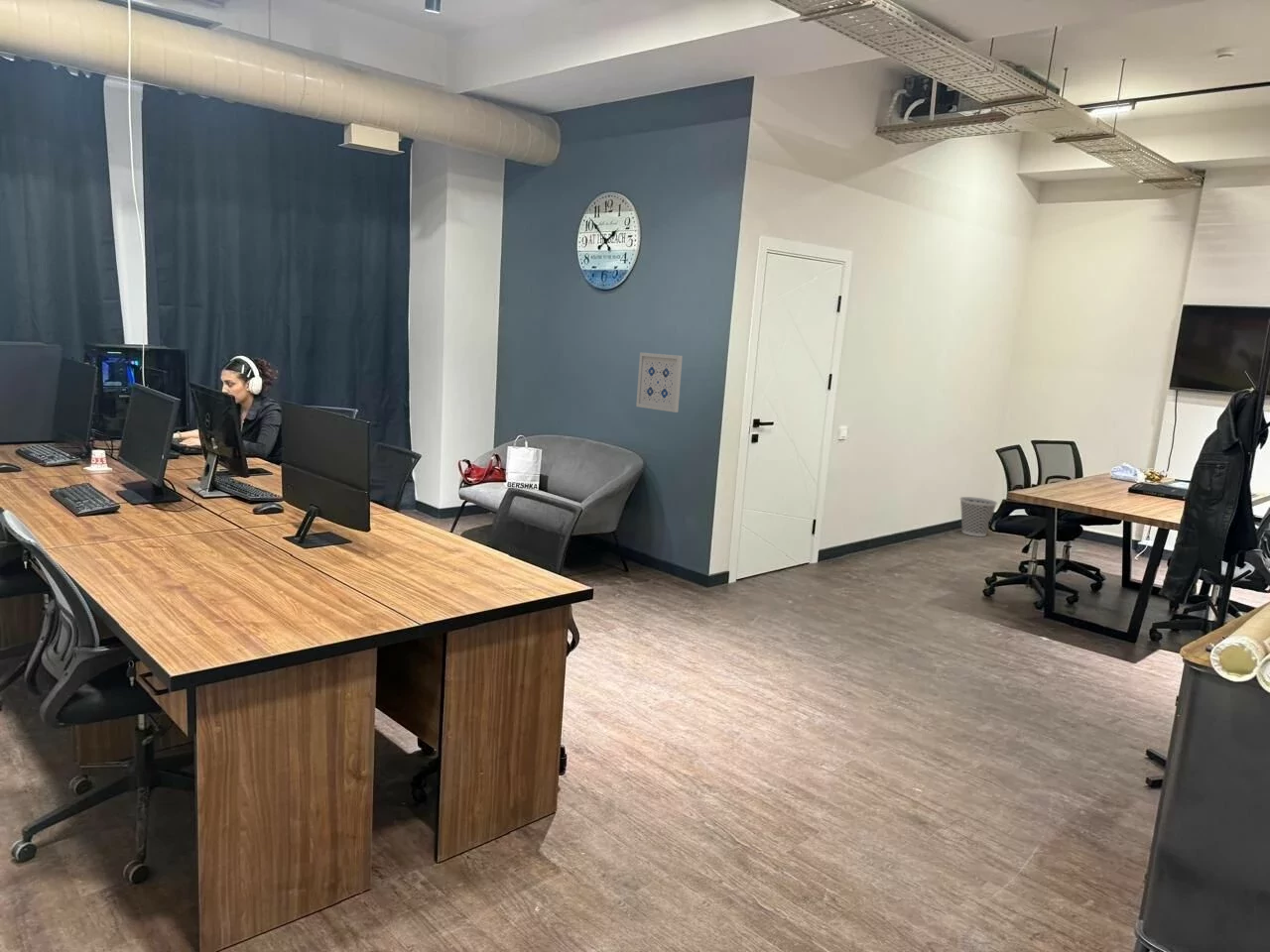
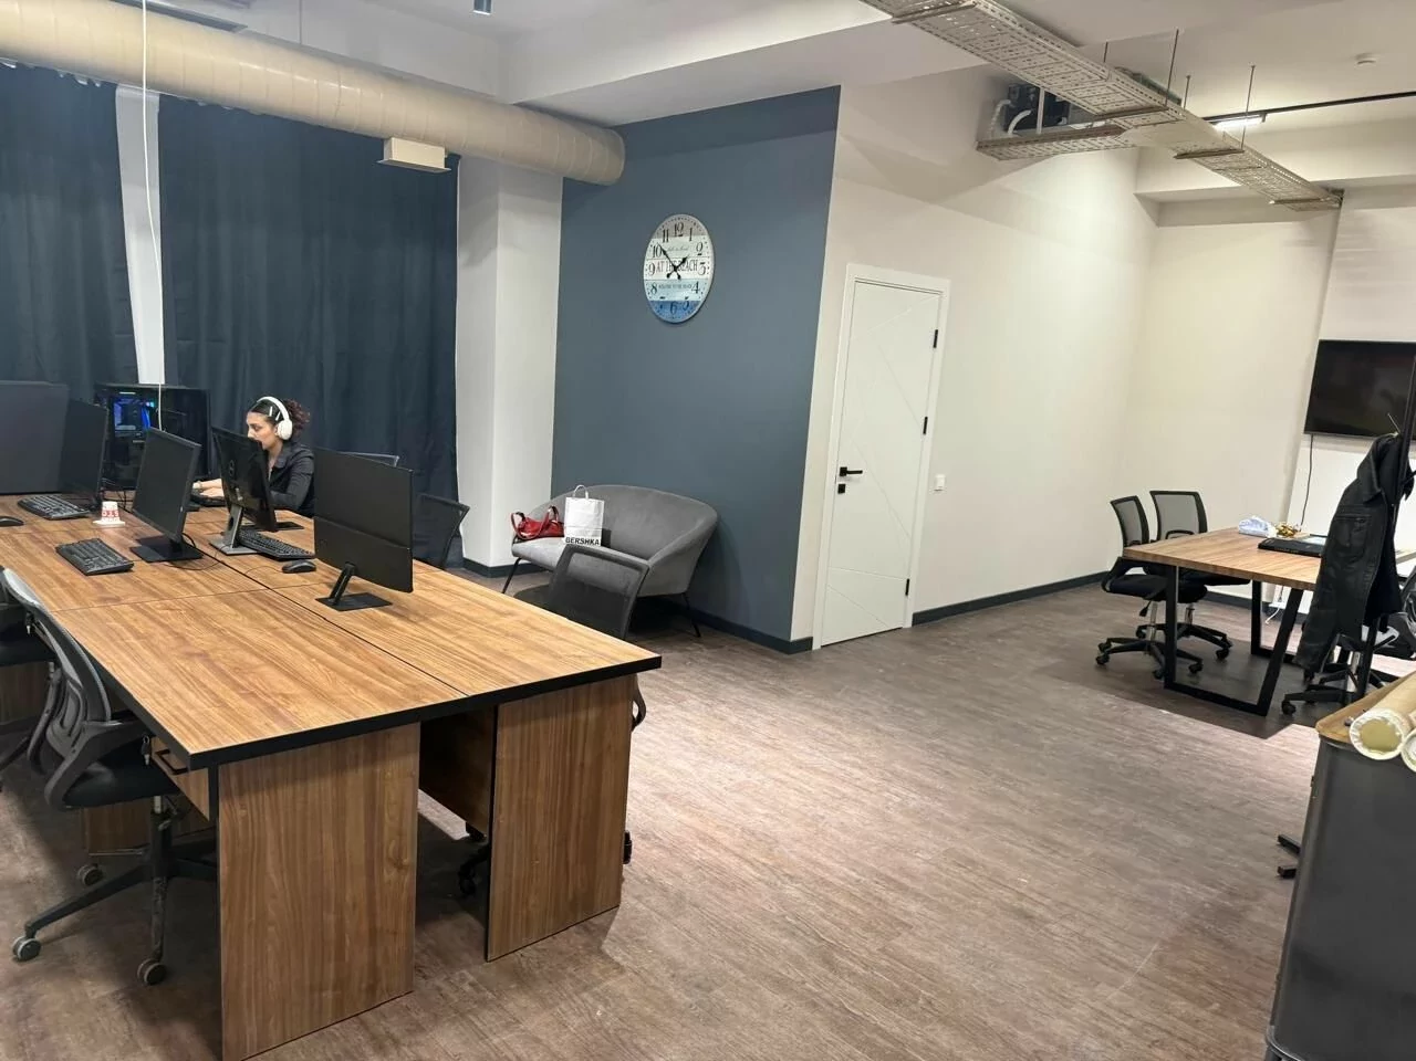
- wastebasket [959,496,998,537]
- wall art [635,352,684,414]
